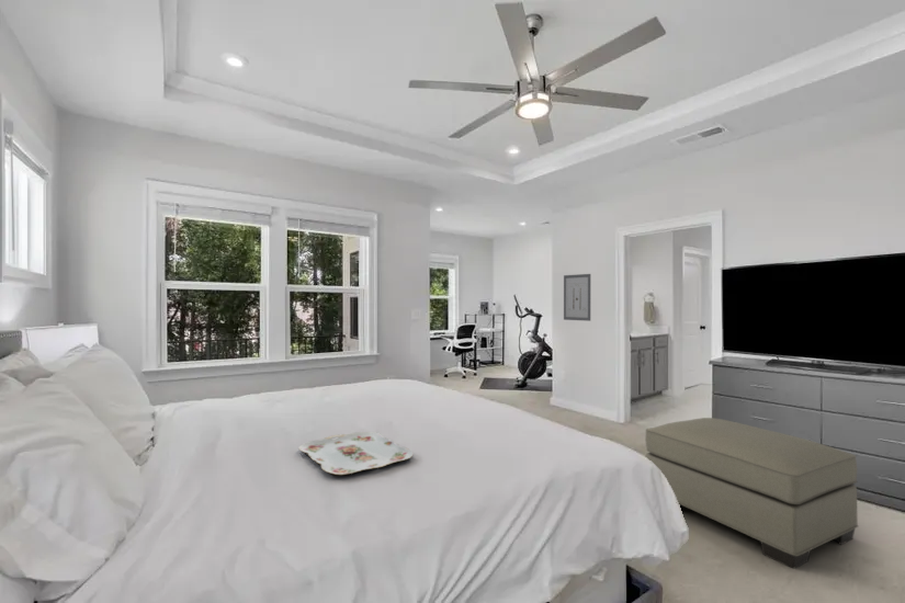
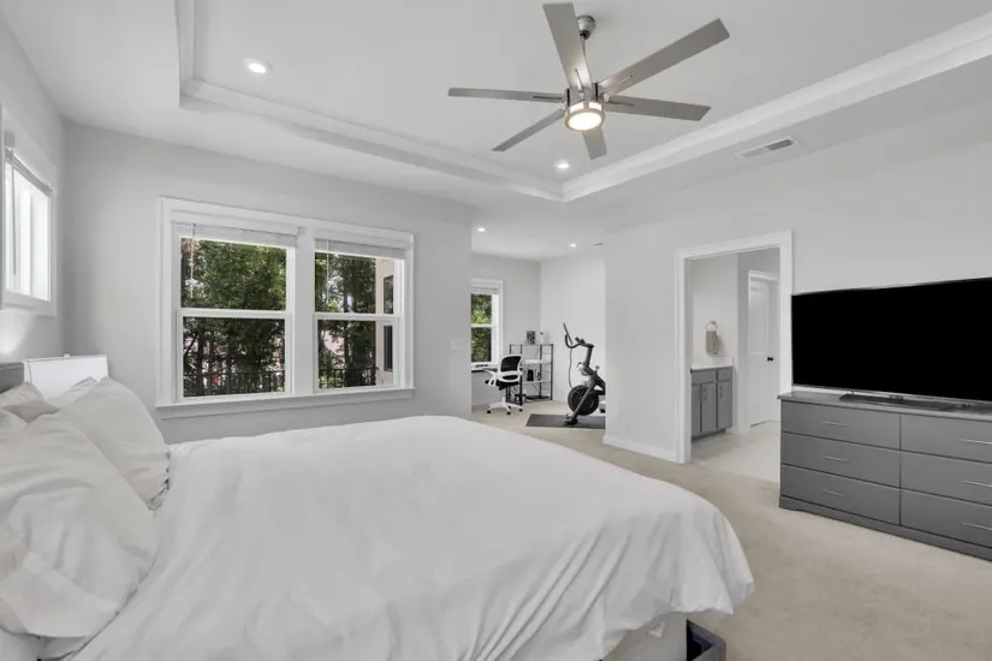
- ottoman [644,417,859,569]
- serving tray [298,431,414,476]
- wall art [563,273,591,322]
